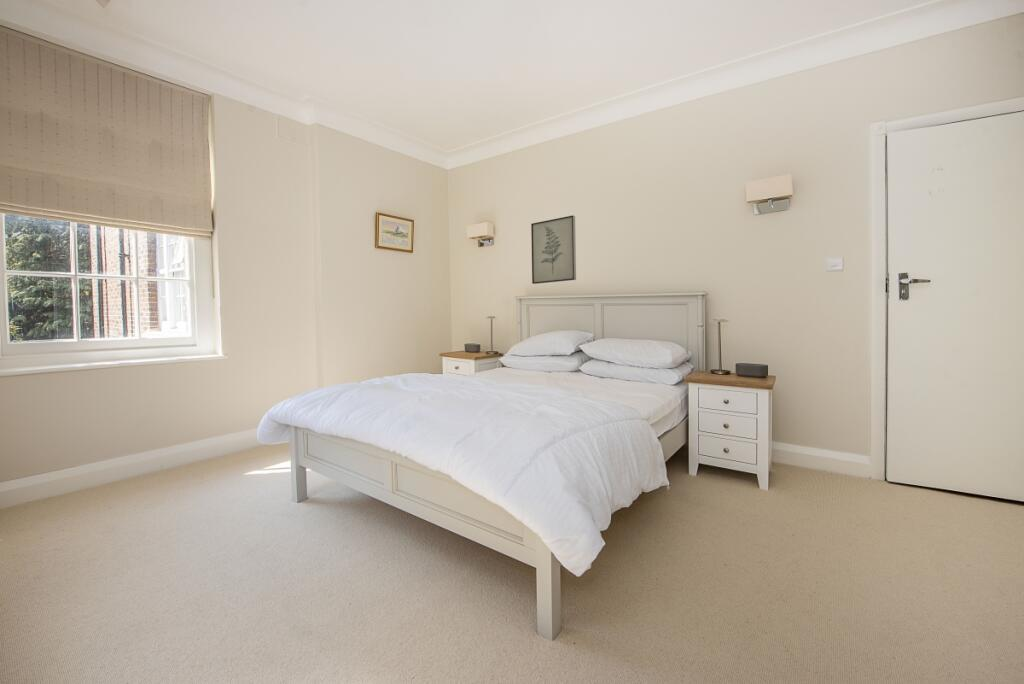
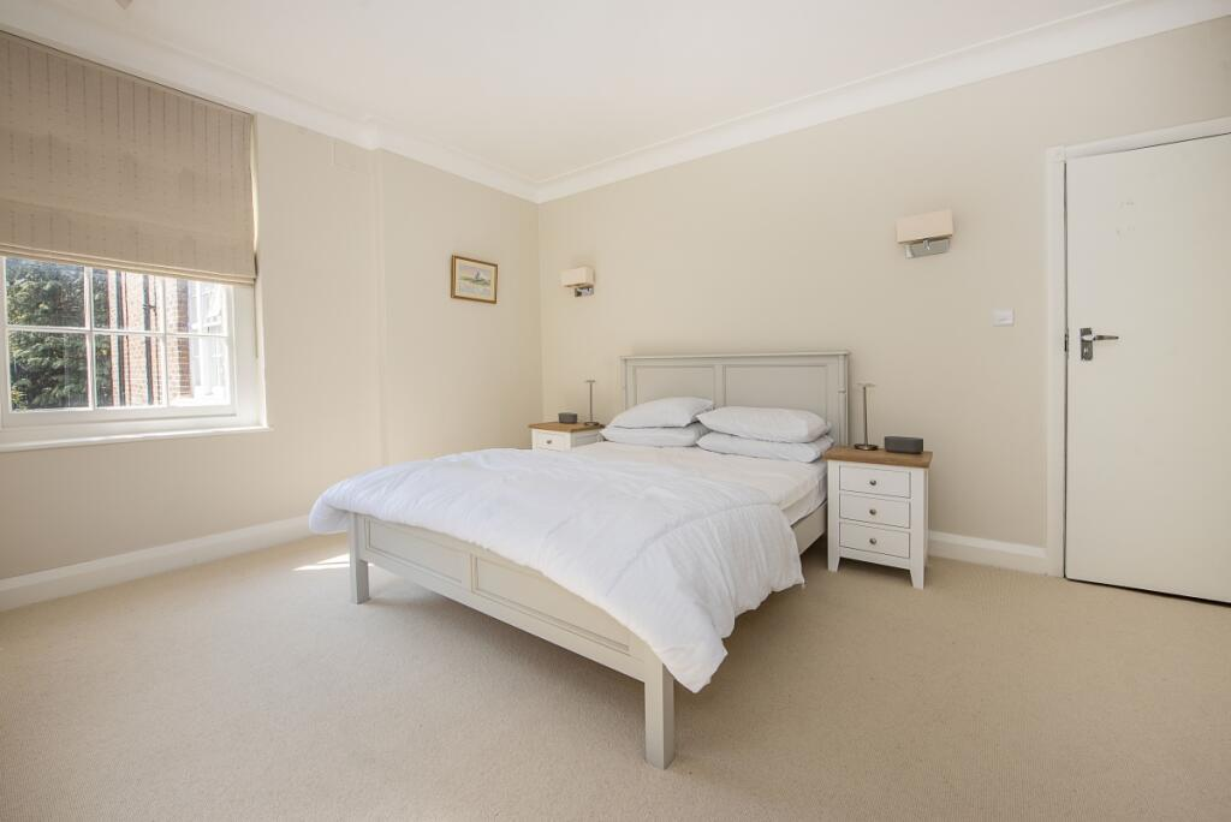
- wall art [530,214,577,285]
